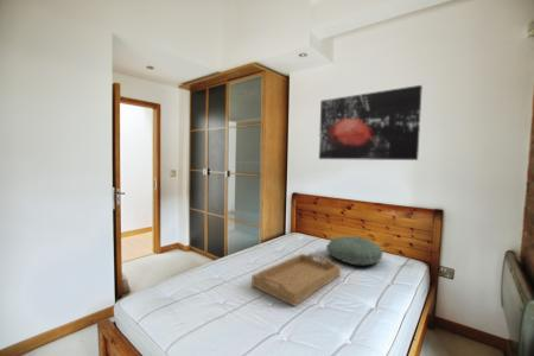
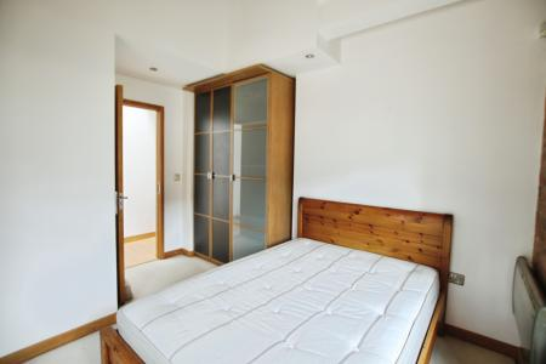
- pillow [325,235,384,267]
- wall art [318,84,424,161]
- serving tray [250,253,342,307]
